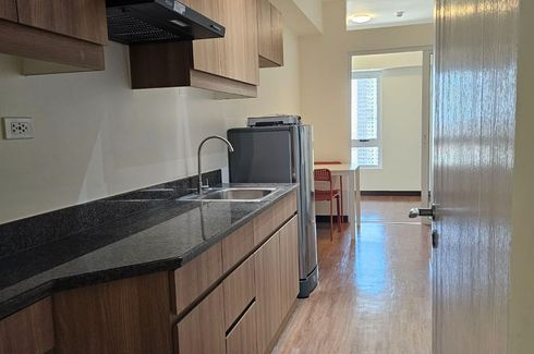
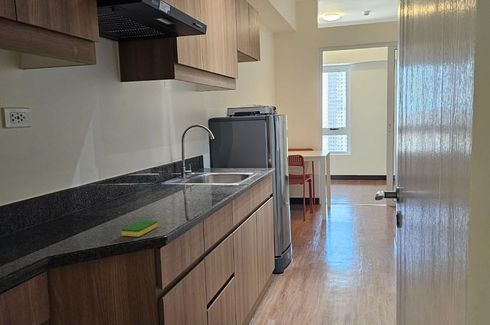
+ dish sponge [121,219,159,238]
